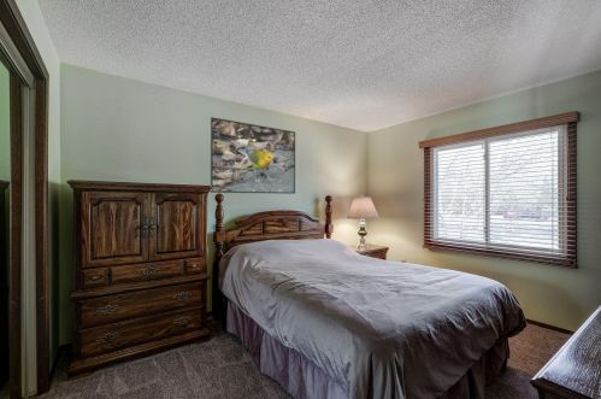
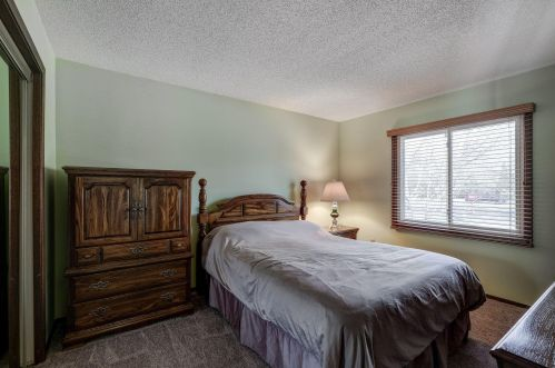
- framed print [210,116,296,195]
